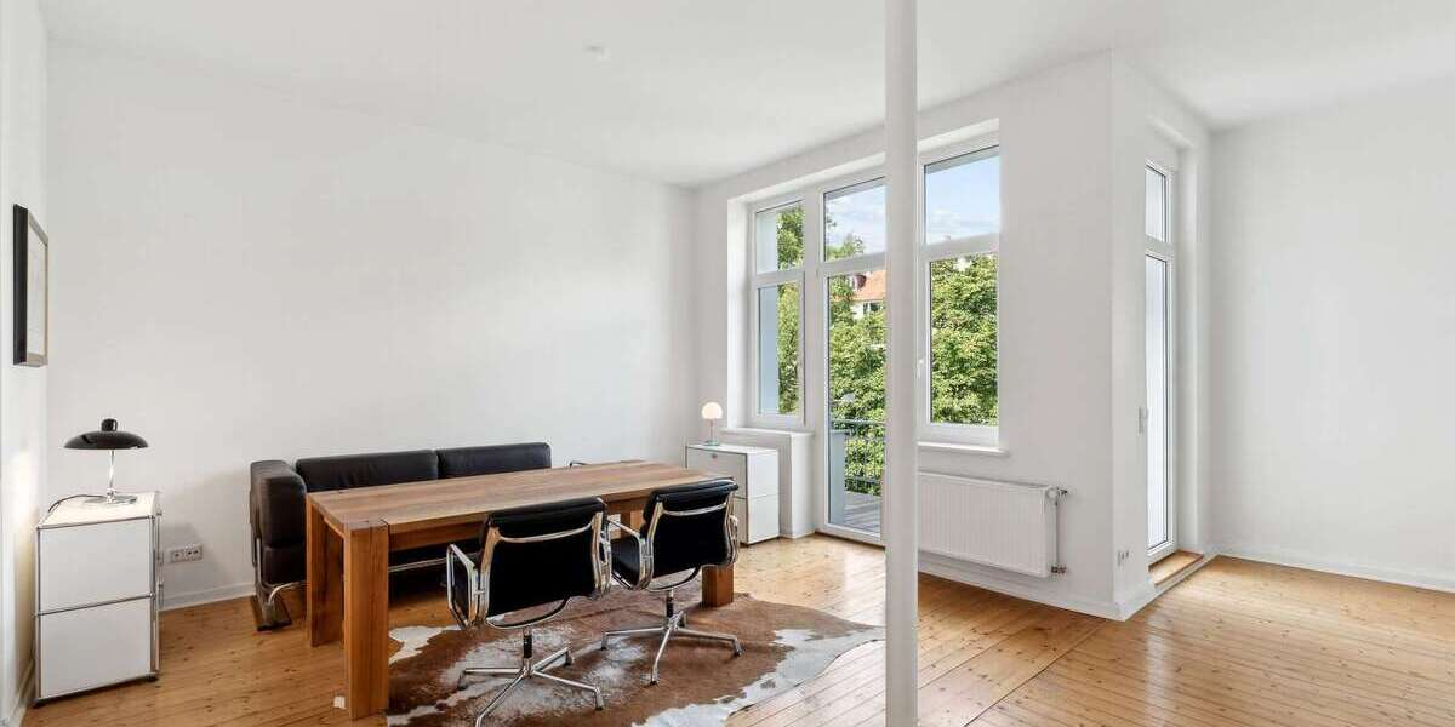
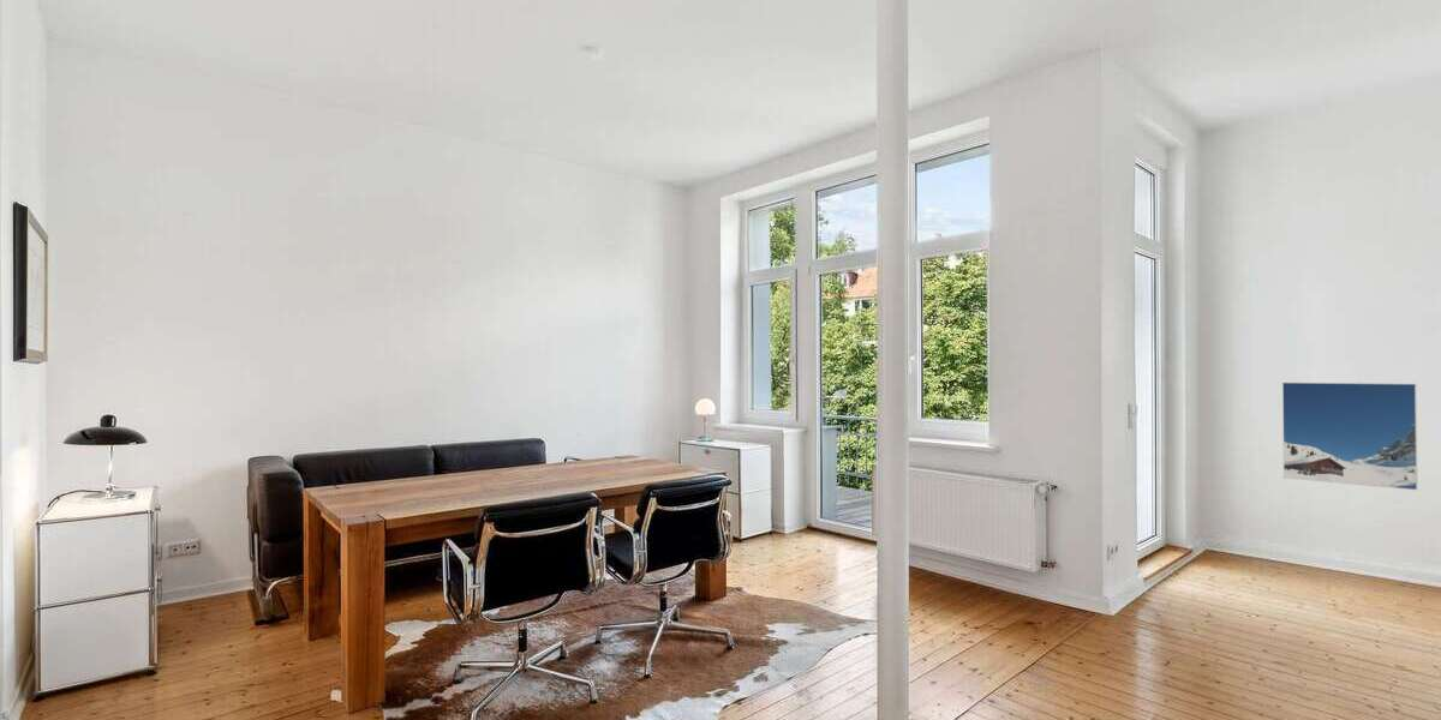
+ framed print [1281,382,1418,491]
